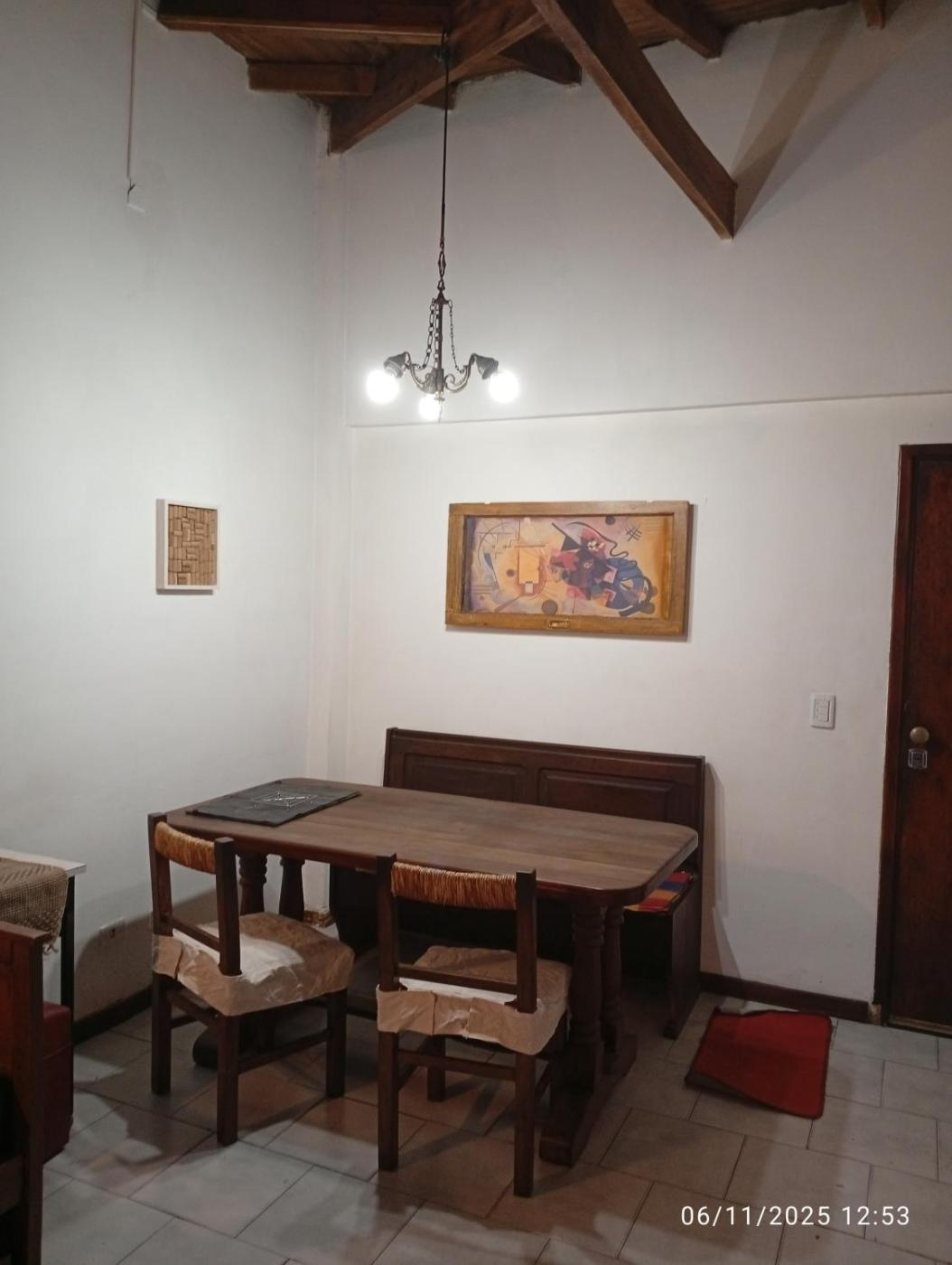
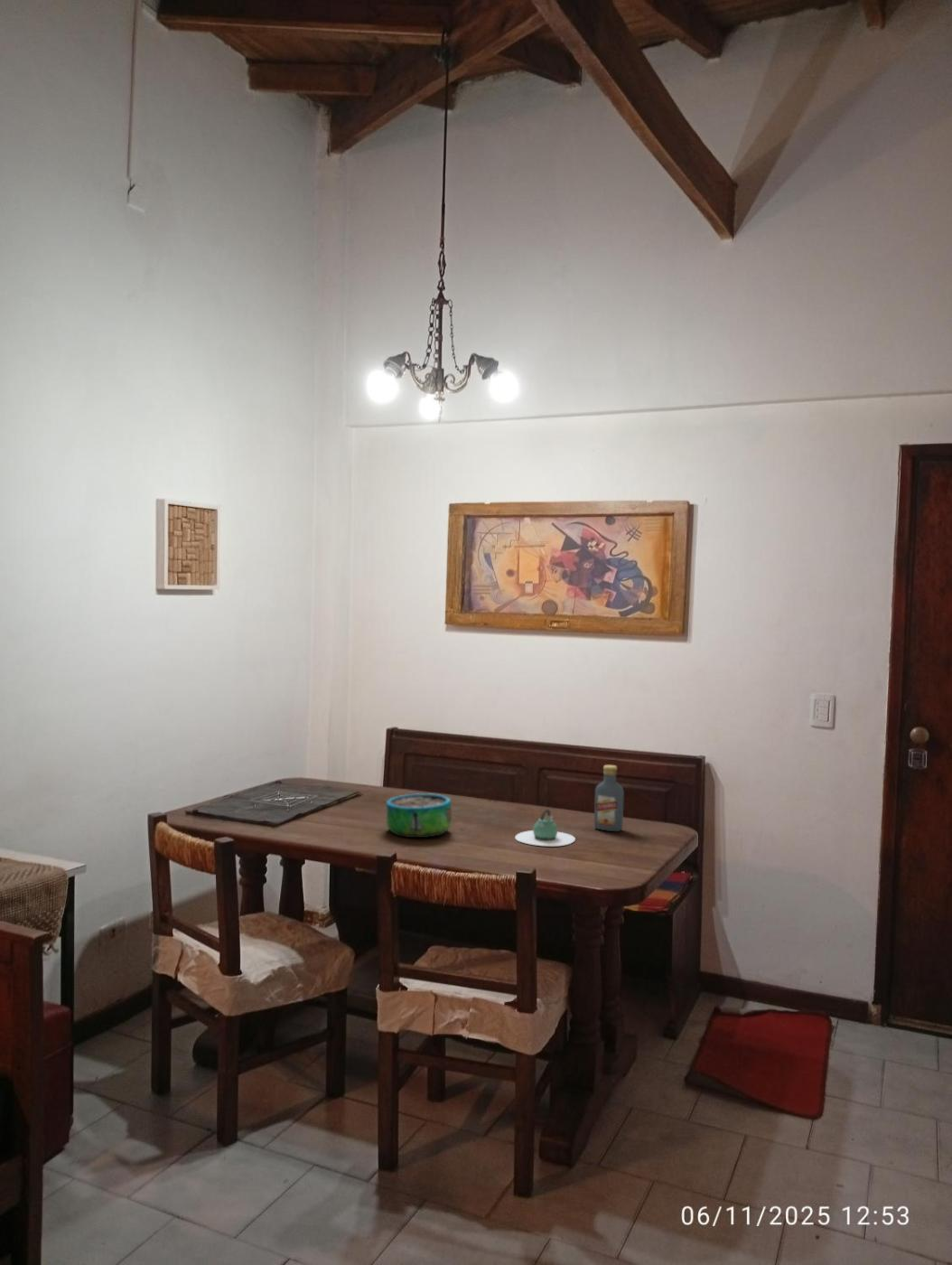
+ vodka [593,764,625,832]
+ decorative bowl [386,792,453,839]
+ teapot [514,808,576,847]
